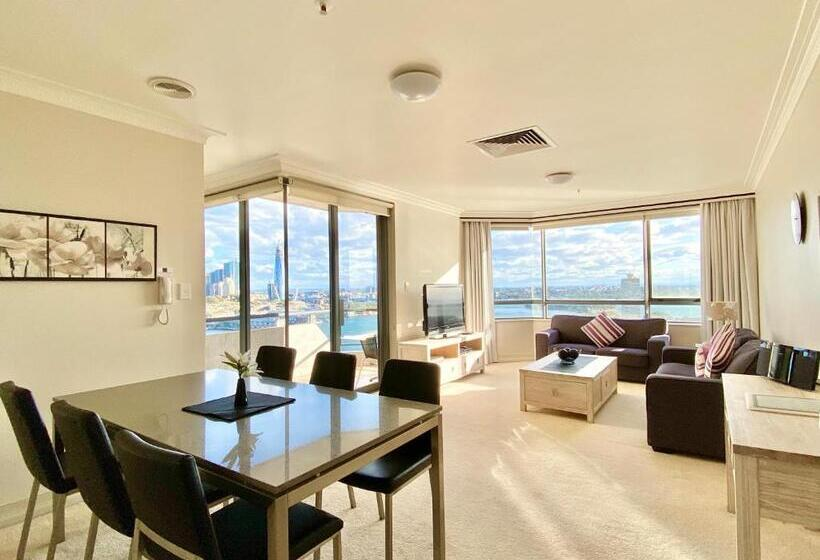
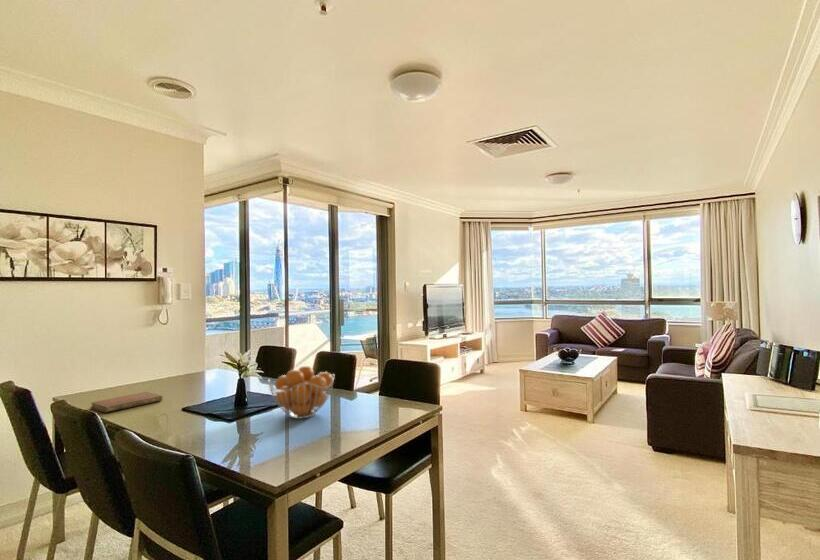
+ fruit basket [267,365,335,420]
+ notebook [89,391,164,414]
